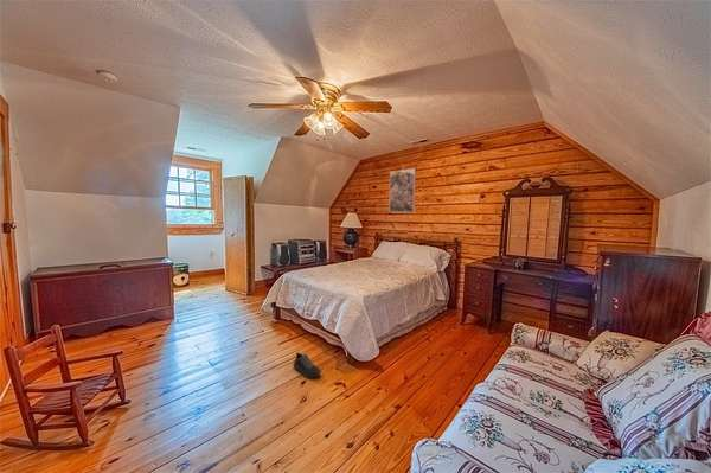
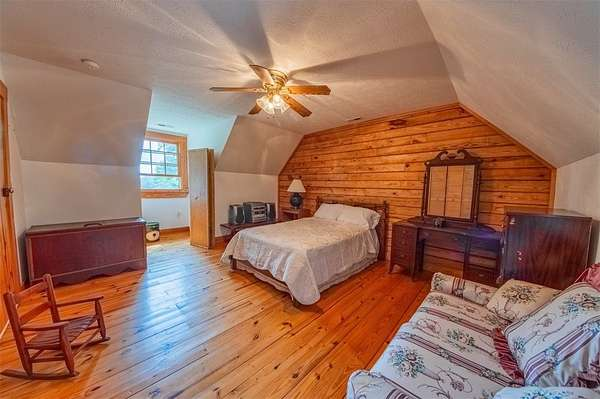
- shoe [293,351,322,378]
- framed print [387,167,417,213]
